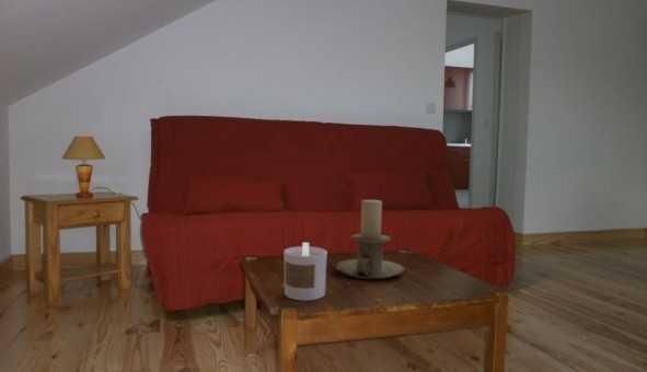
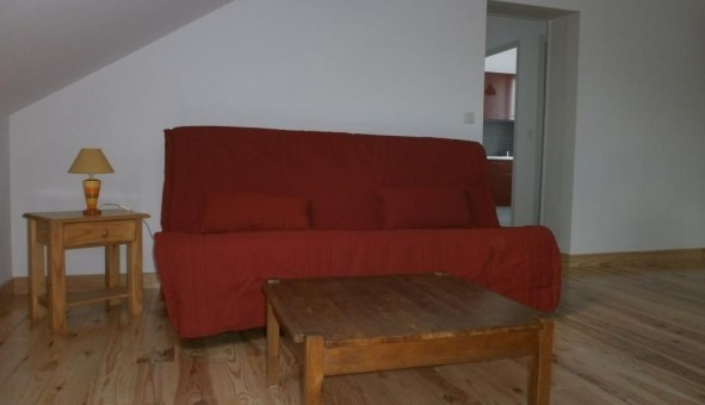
- candle holder [335,199,405,280]
- candle [282,242,328,302]
